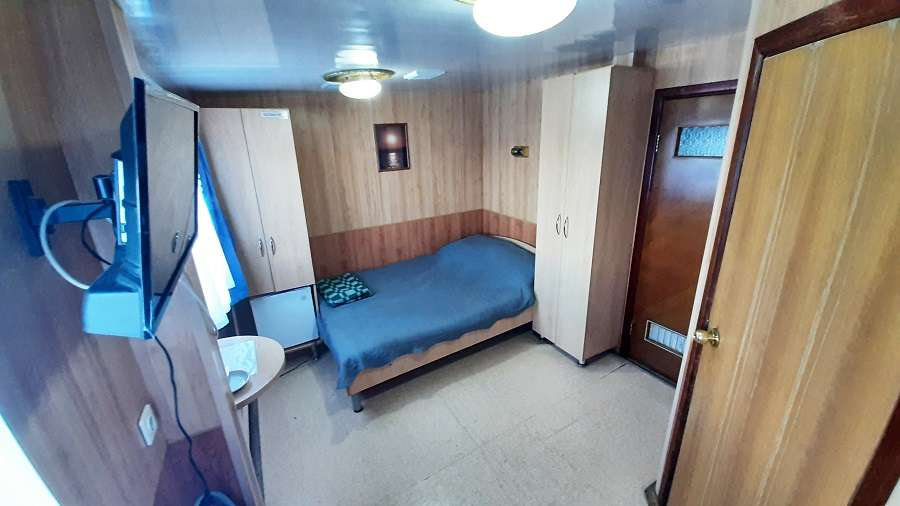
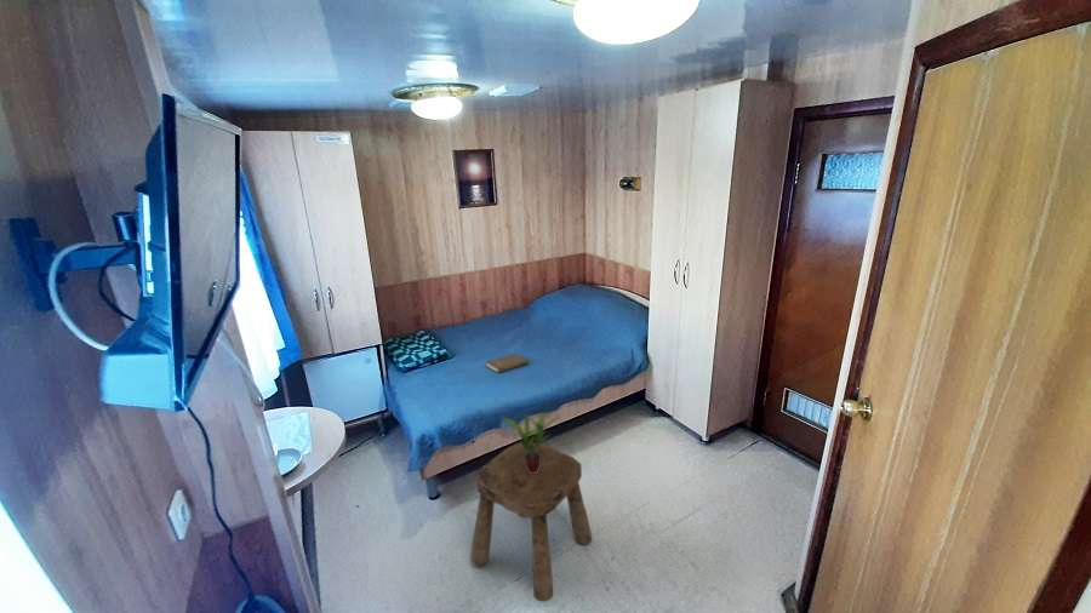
+ potted plant [498,412,561,474]
+ book [485,353,530,374]
+ stool [469,441,593,603]
